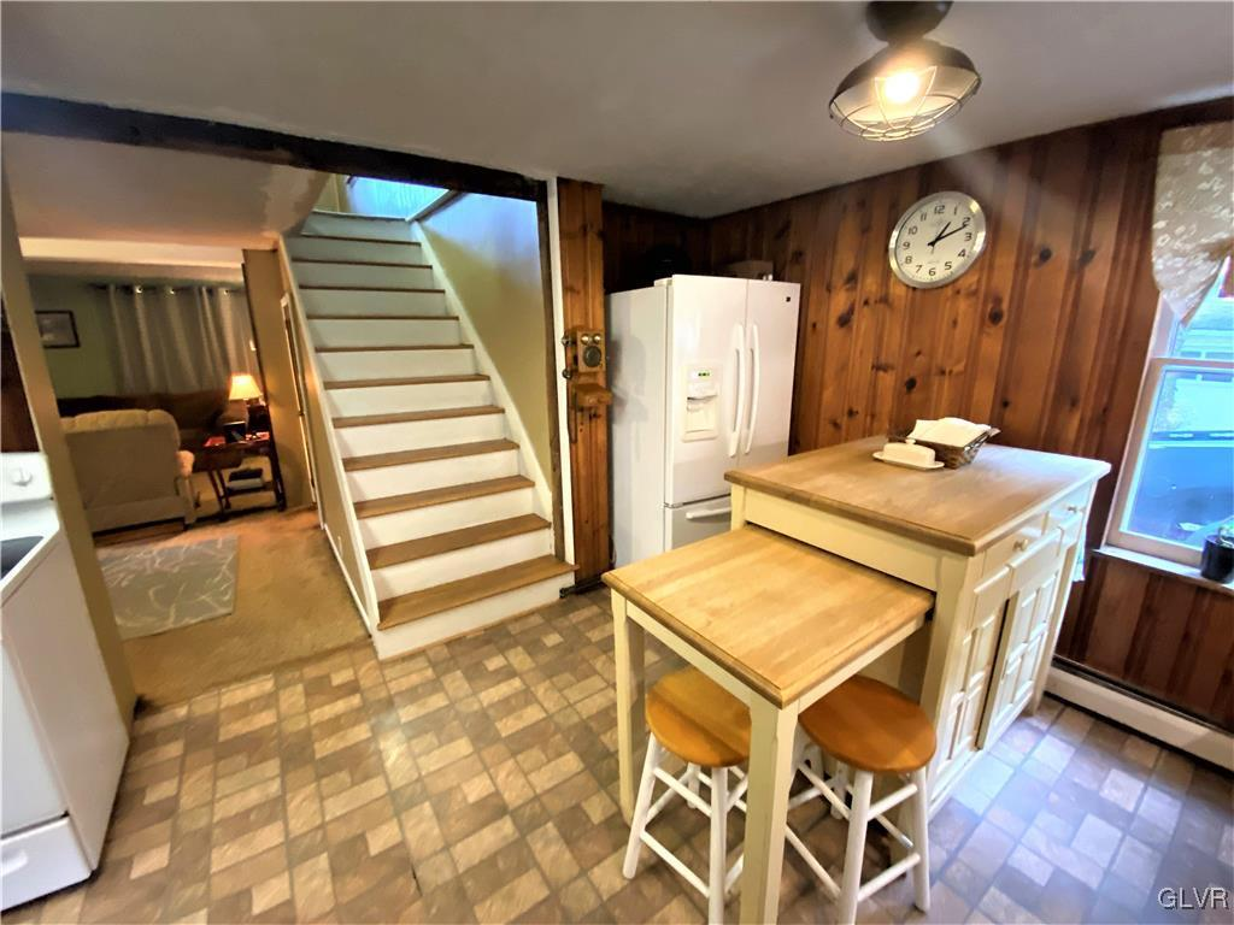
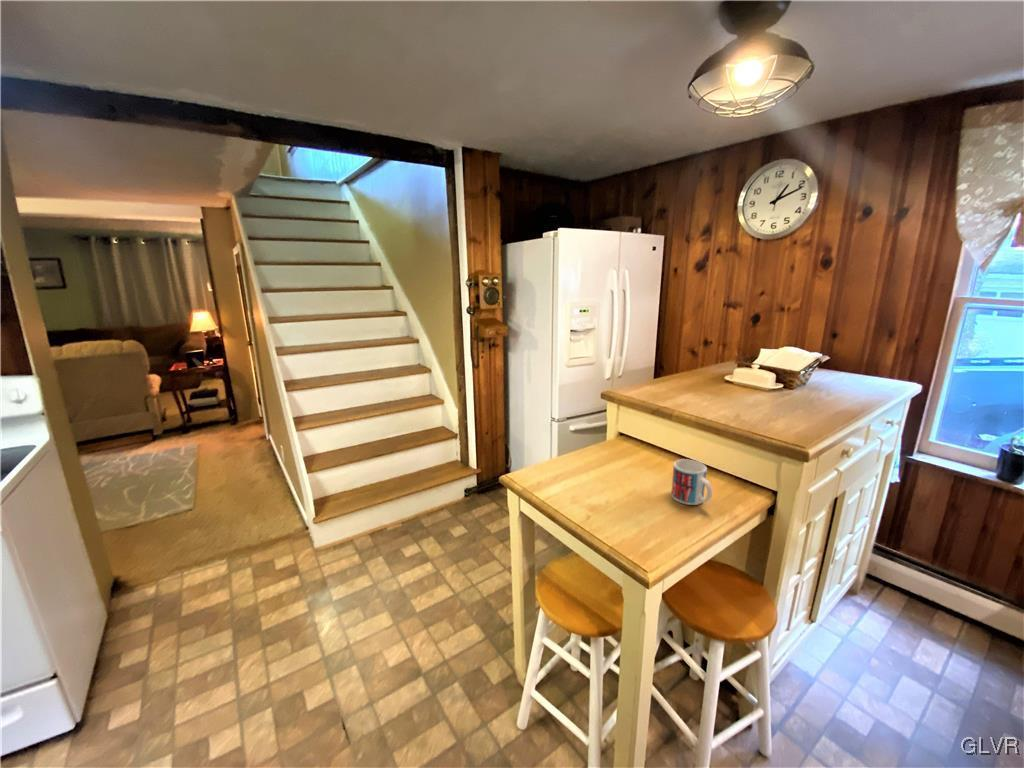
+ mug [670,458,713,506]
